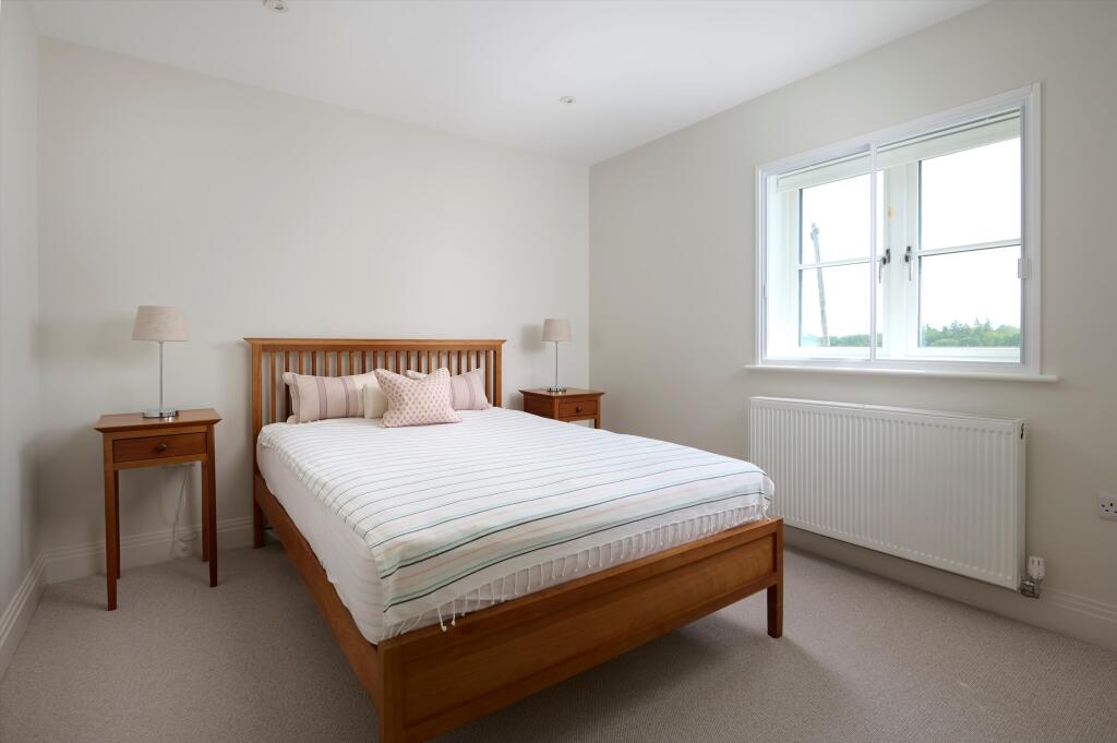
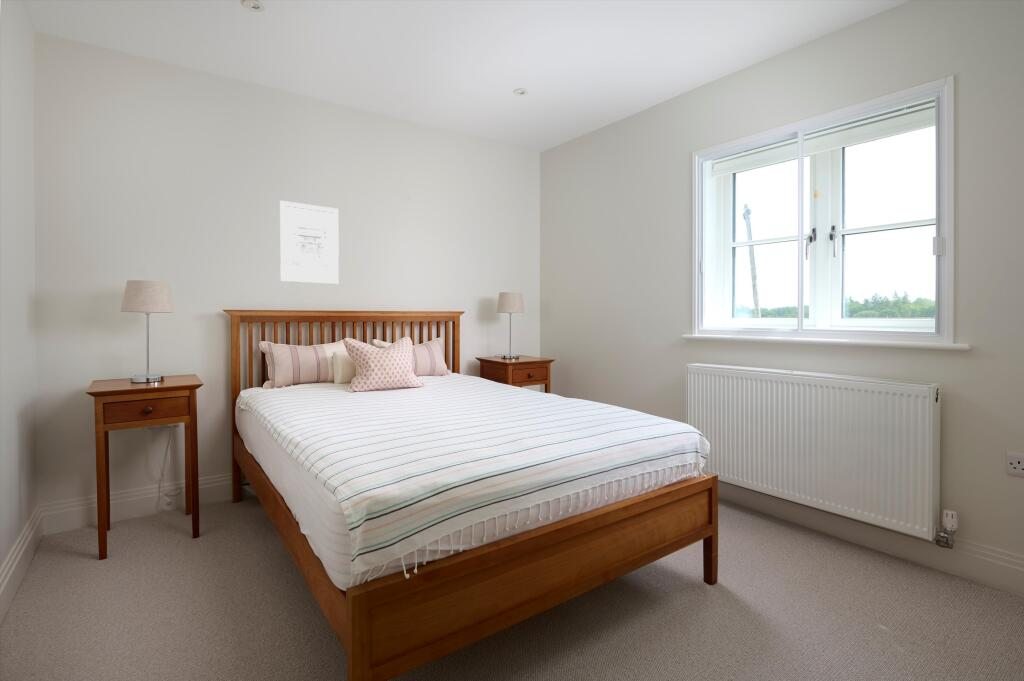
+ wall art [279,200,340,285]
